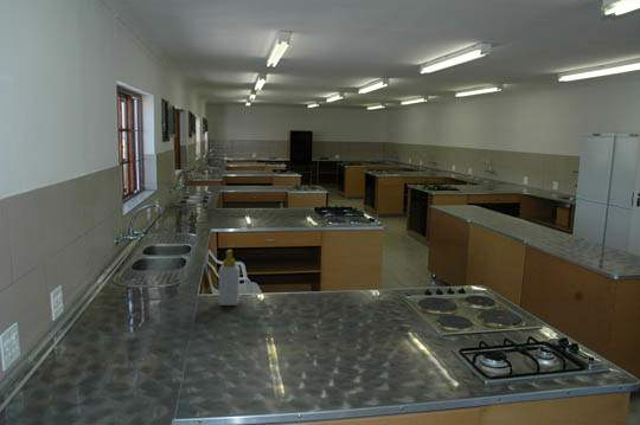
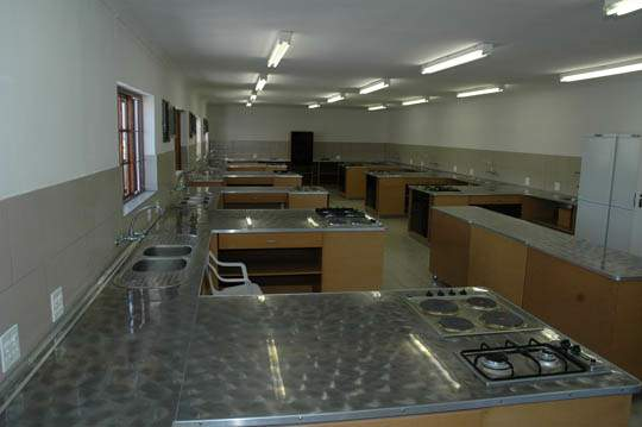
- soap bottle [218,249,241,307]
